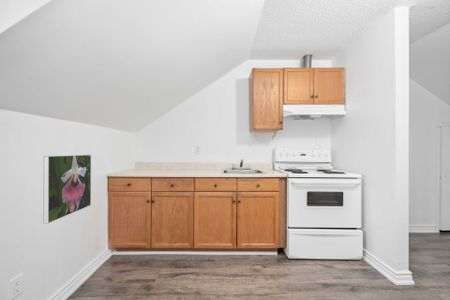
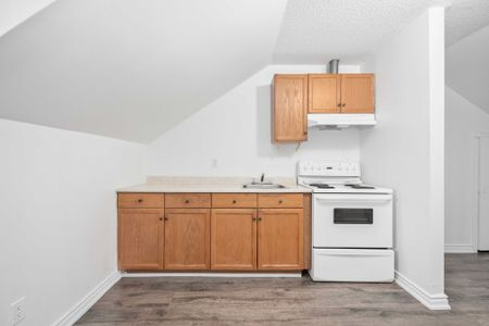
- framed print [42,154,92,225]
